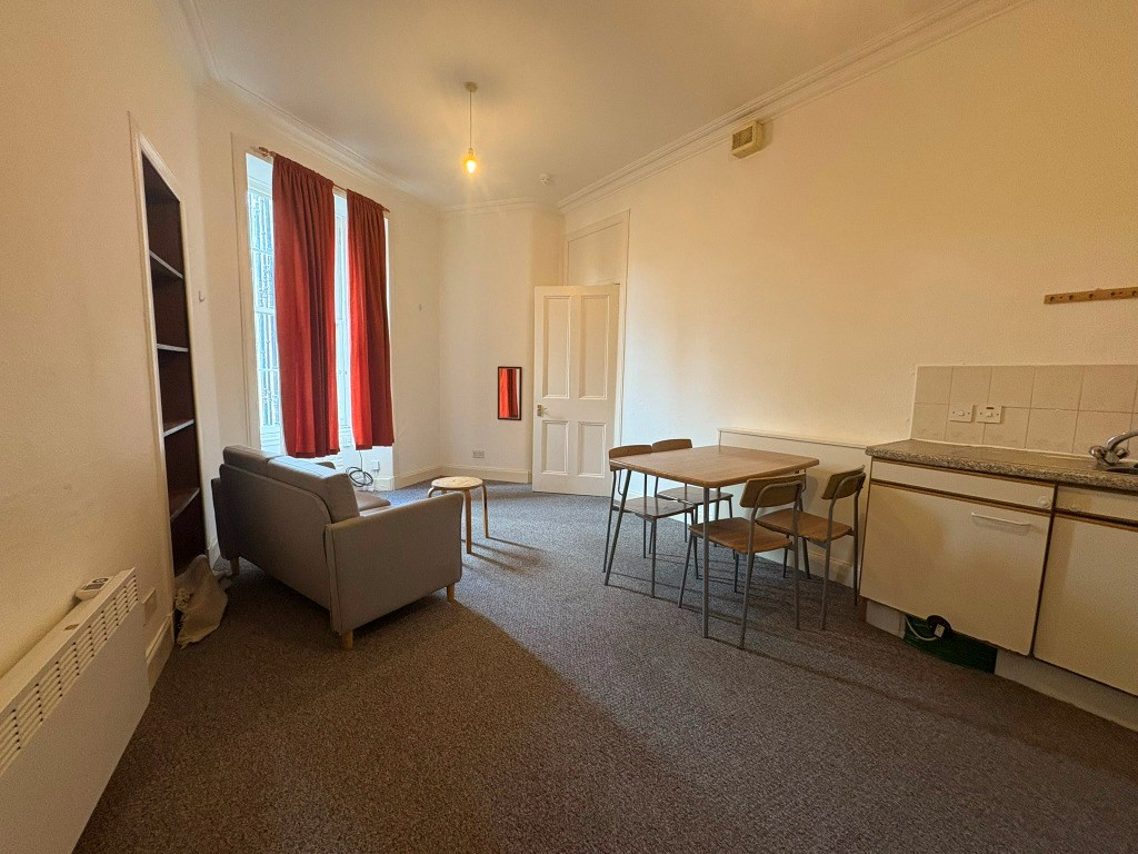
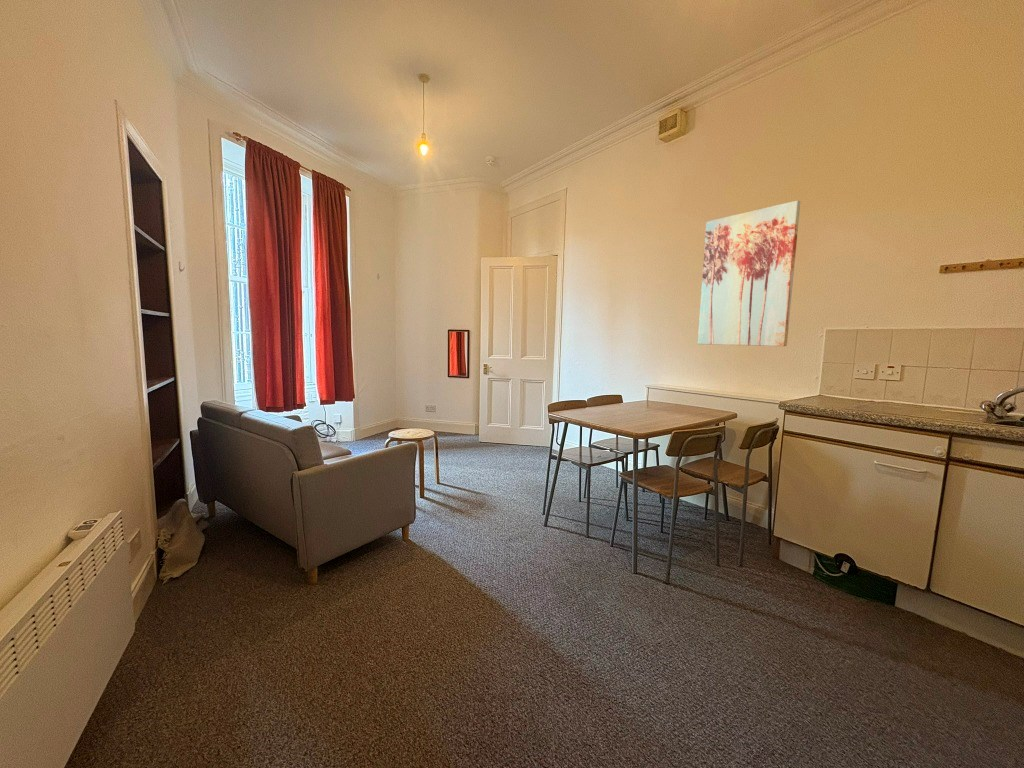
+ wall art [697,200,801,347]
